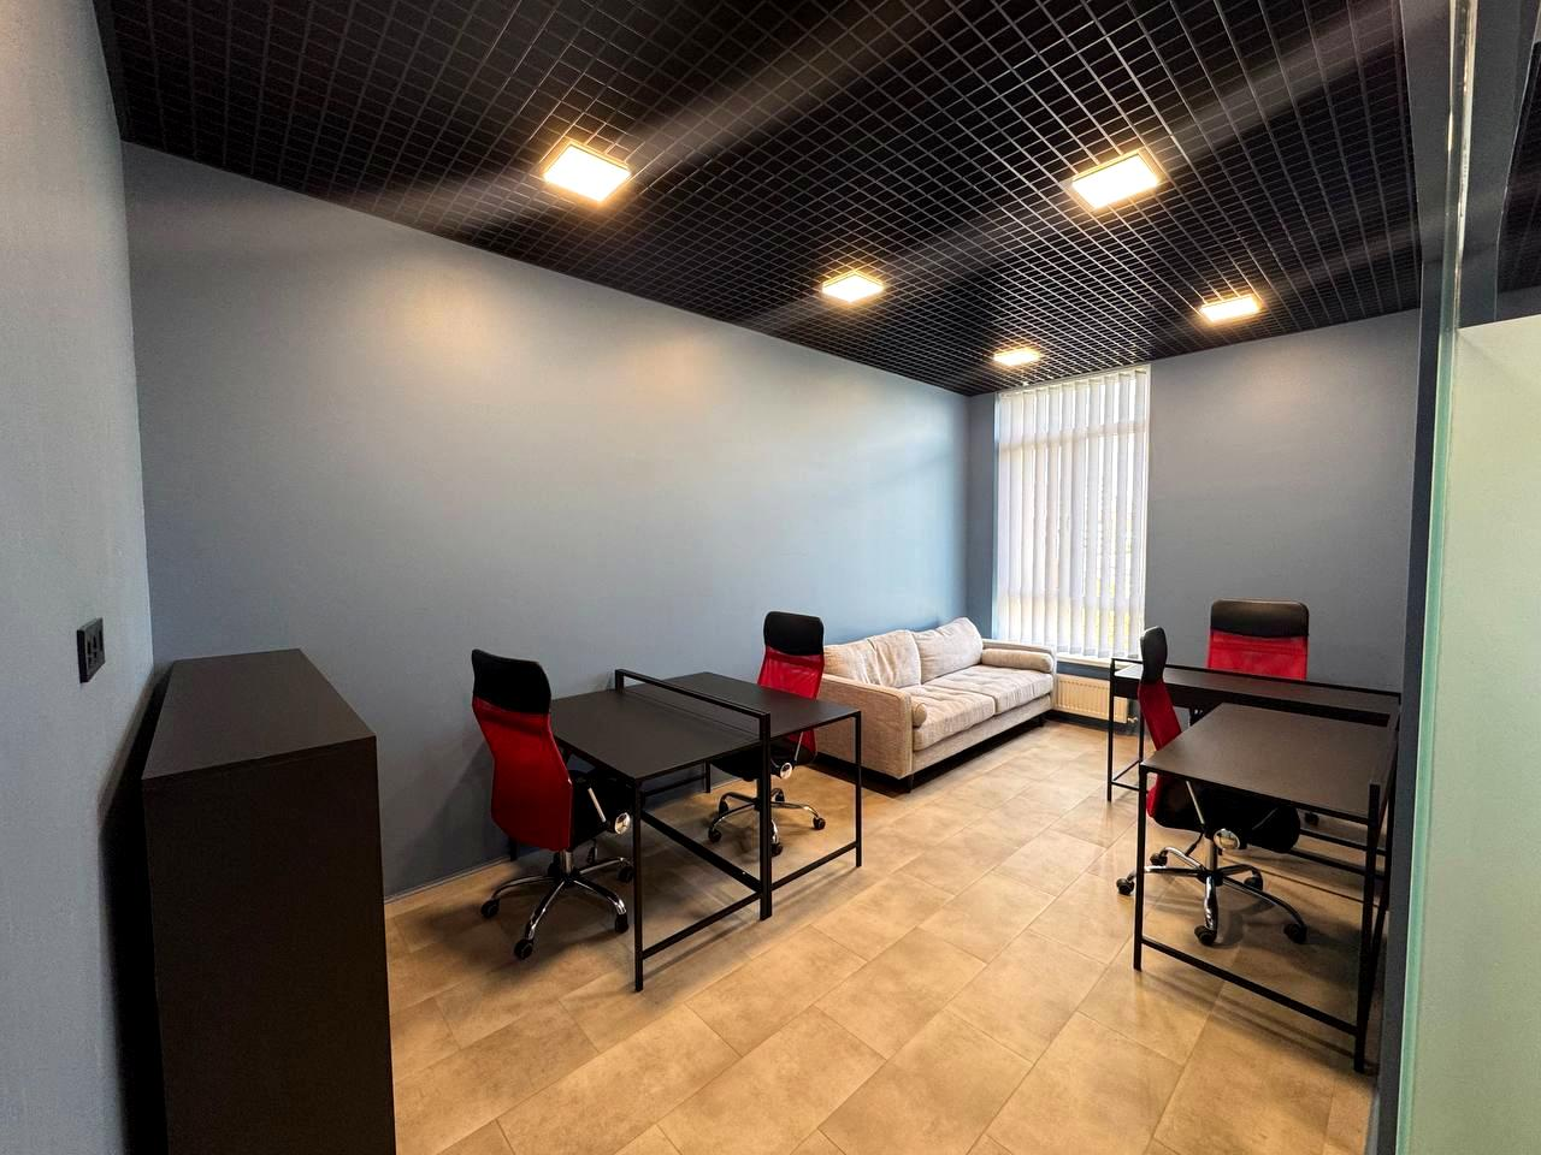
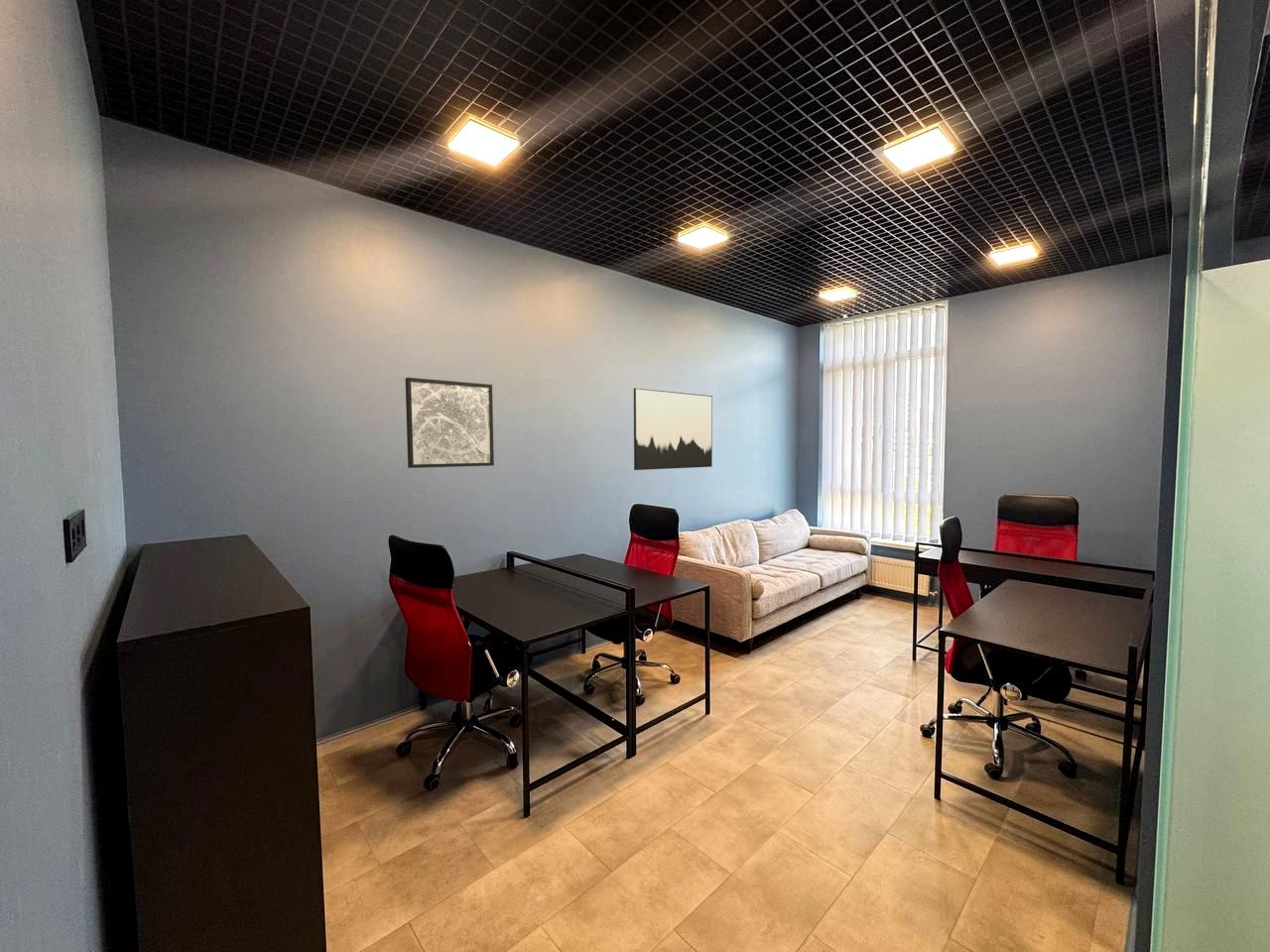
+ wall art [404,377,495,469]
+ wall art [633,387,713,471]
